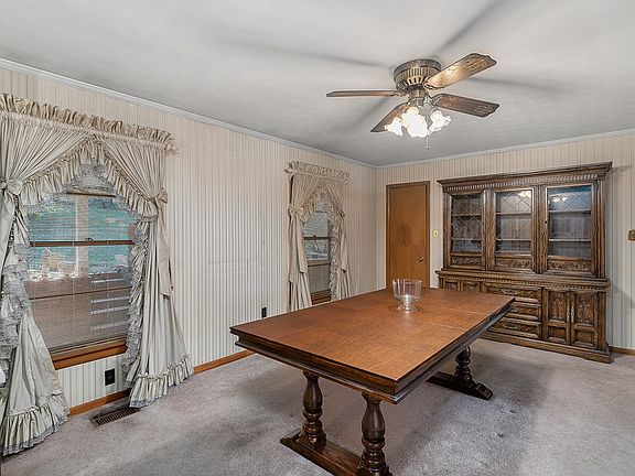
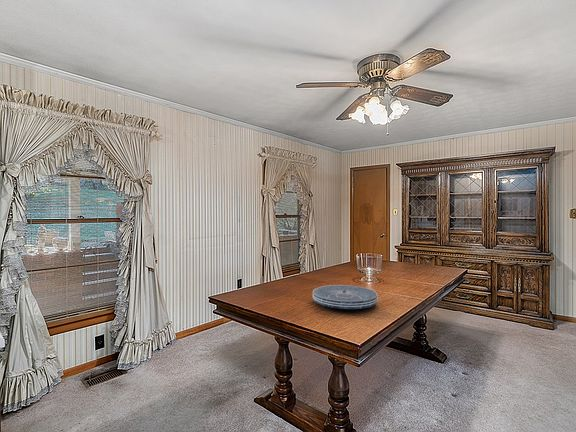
+ placemat [312,284,379,310]
